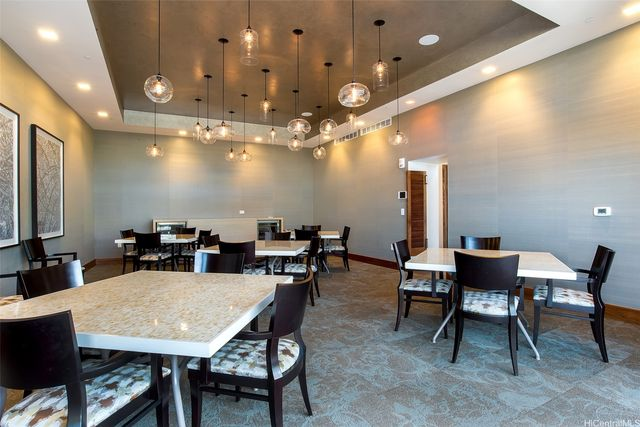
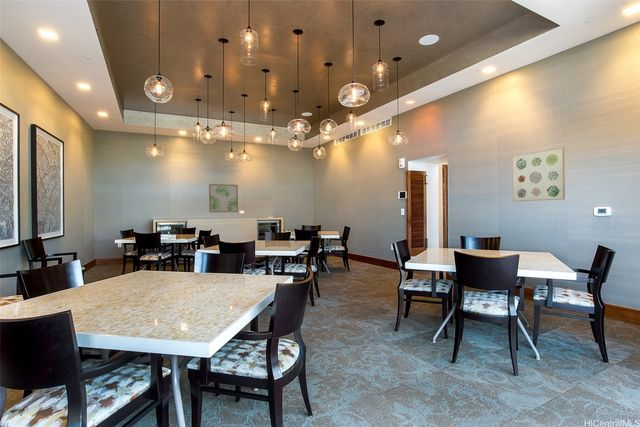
+ wall art [208,183,239,213]
+ wall art [511,146,566,203]
